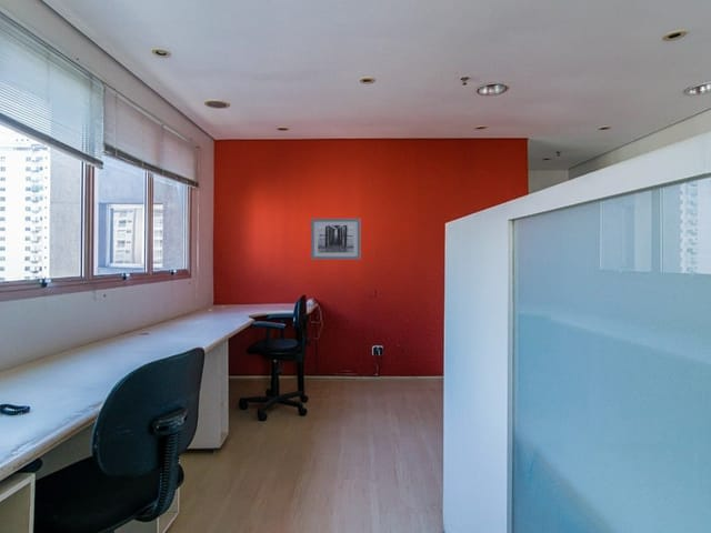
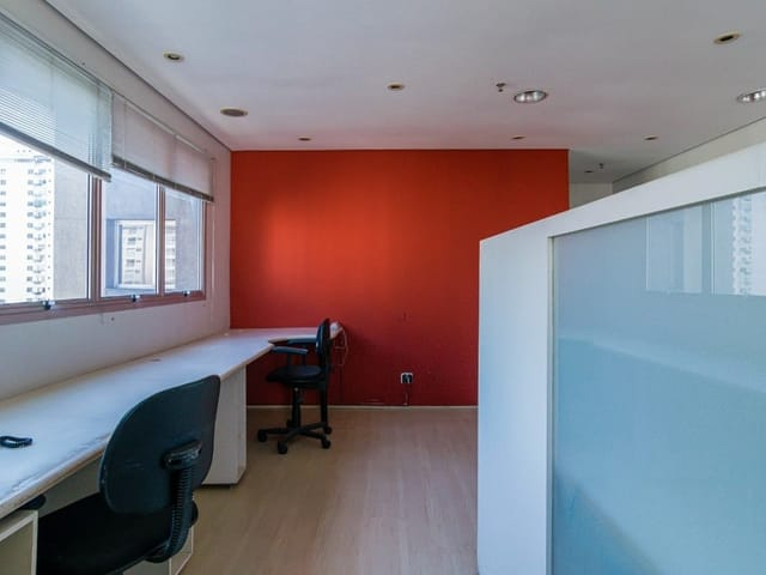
- wall art [310,218,362,261]
